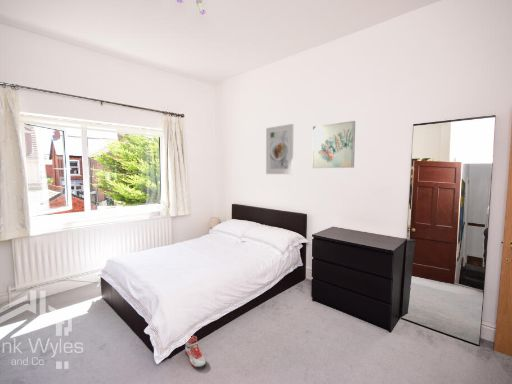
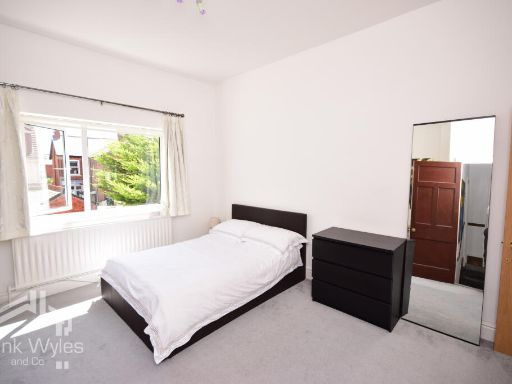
- wall art [311,120,356,169]
- sneaker [184,335,207,370]
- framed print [265,123,294,175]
